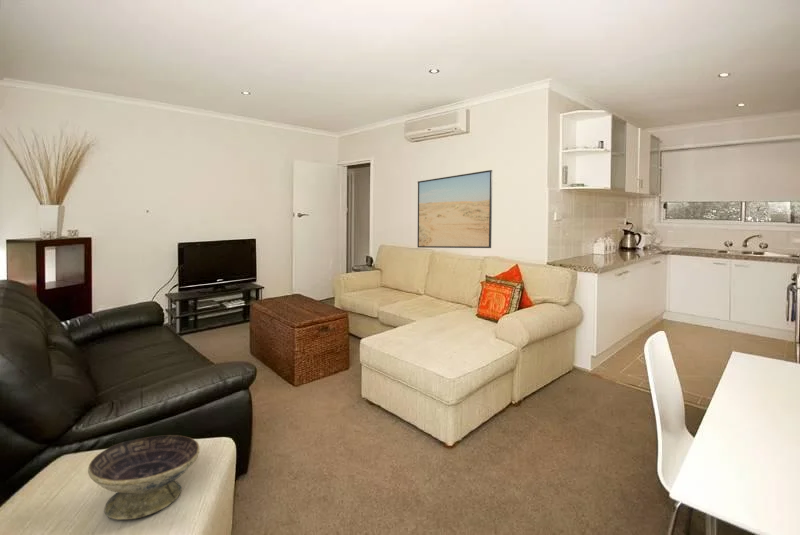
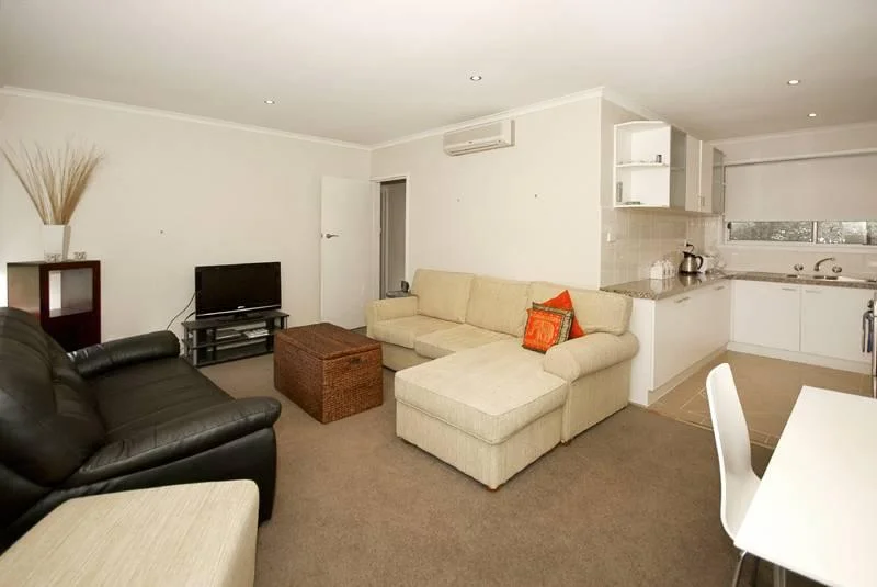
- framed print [417,169,493,249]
- decorative bowl [87,434,201,521]
